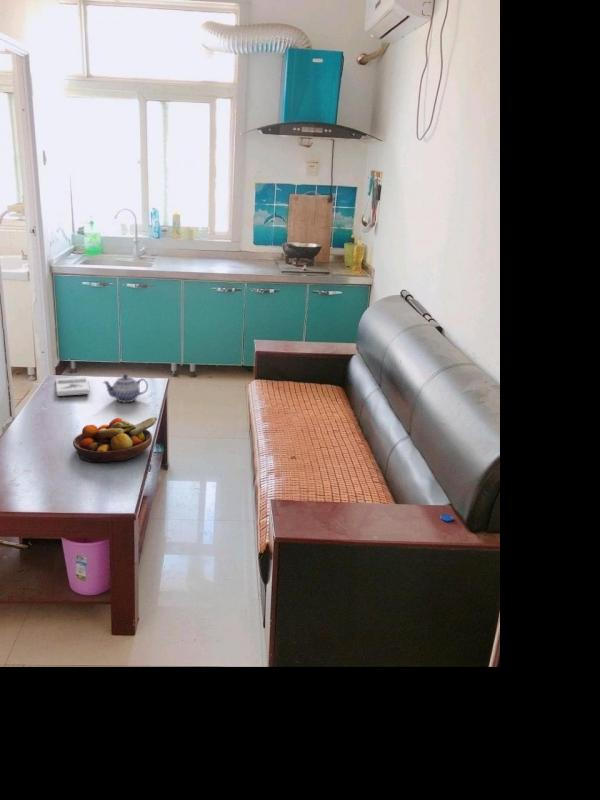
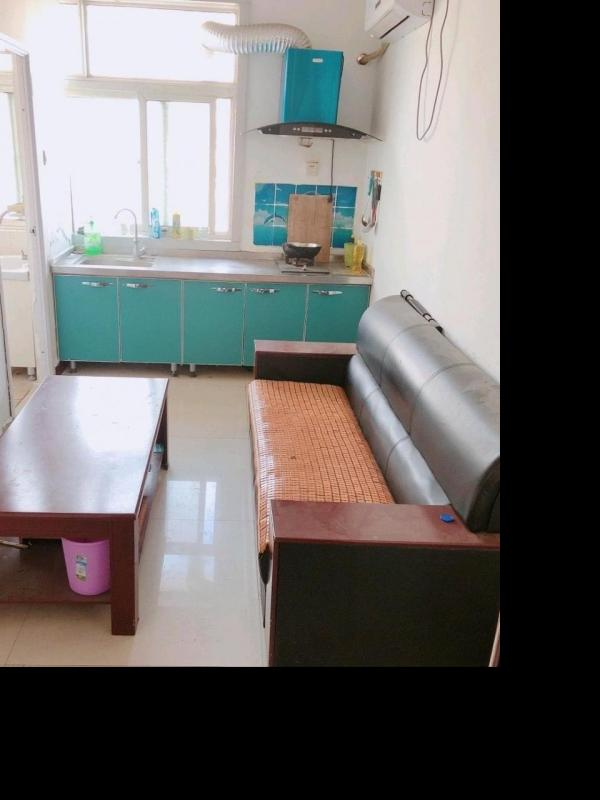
- book [55,376,90,397]
- fruit bowl [72,416,158,464]
- teapot [102,373,149,403]
